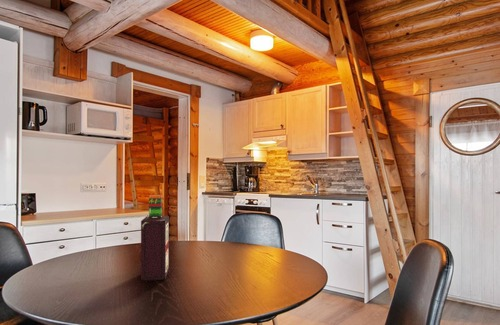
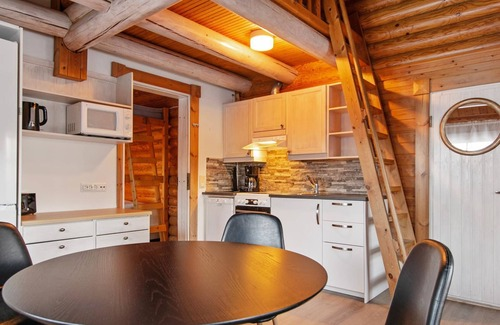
- bottle [140,194,170,282]
